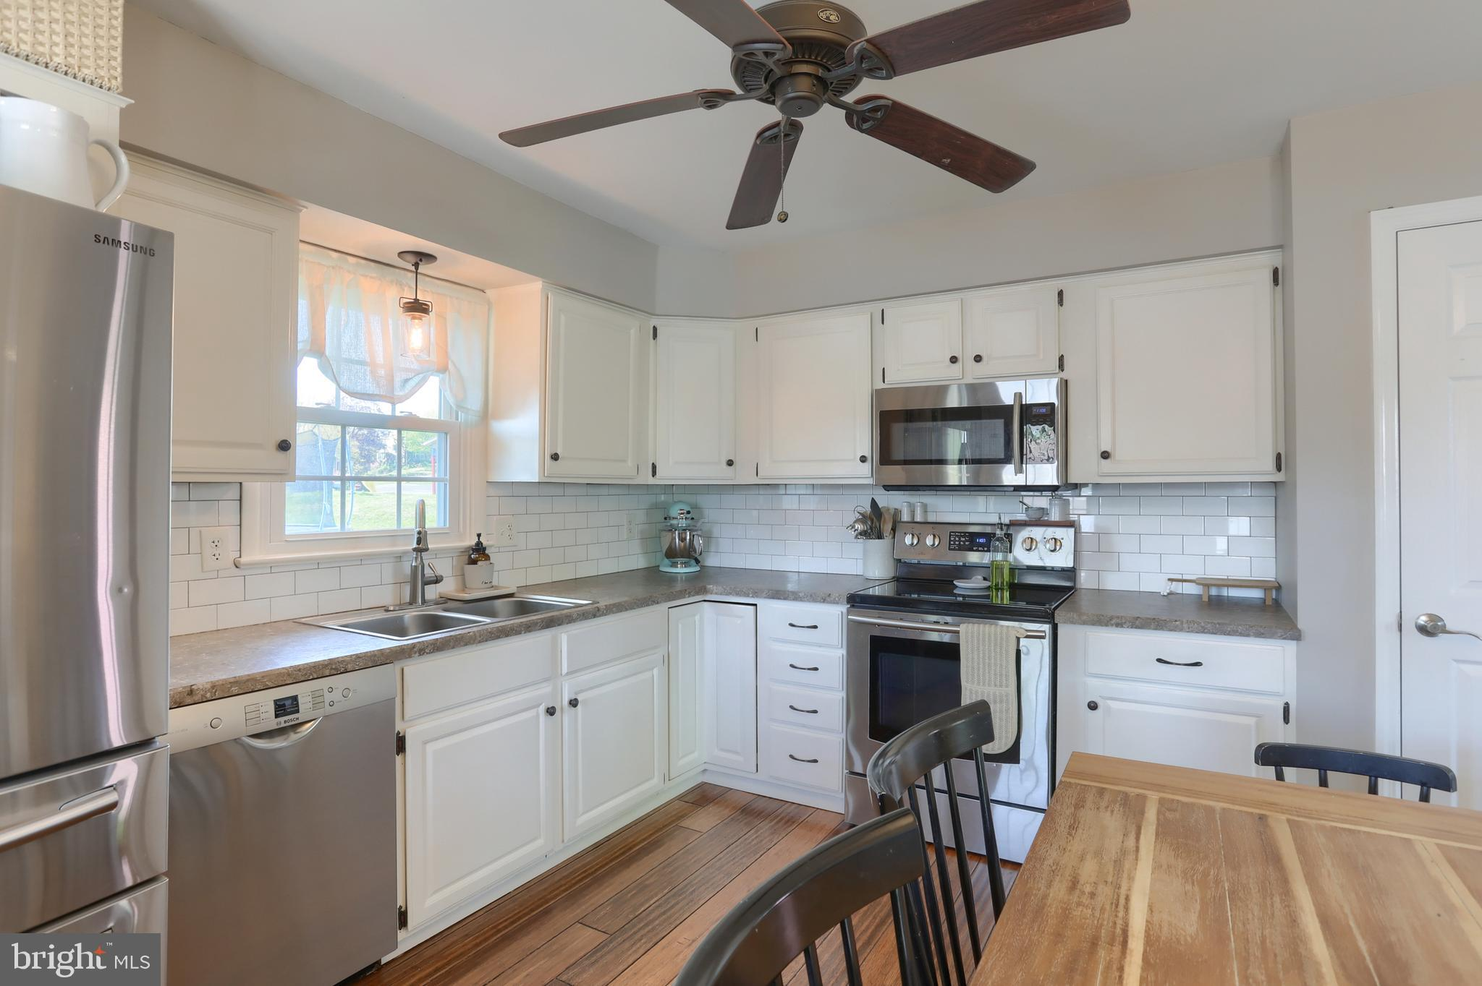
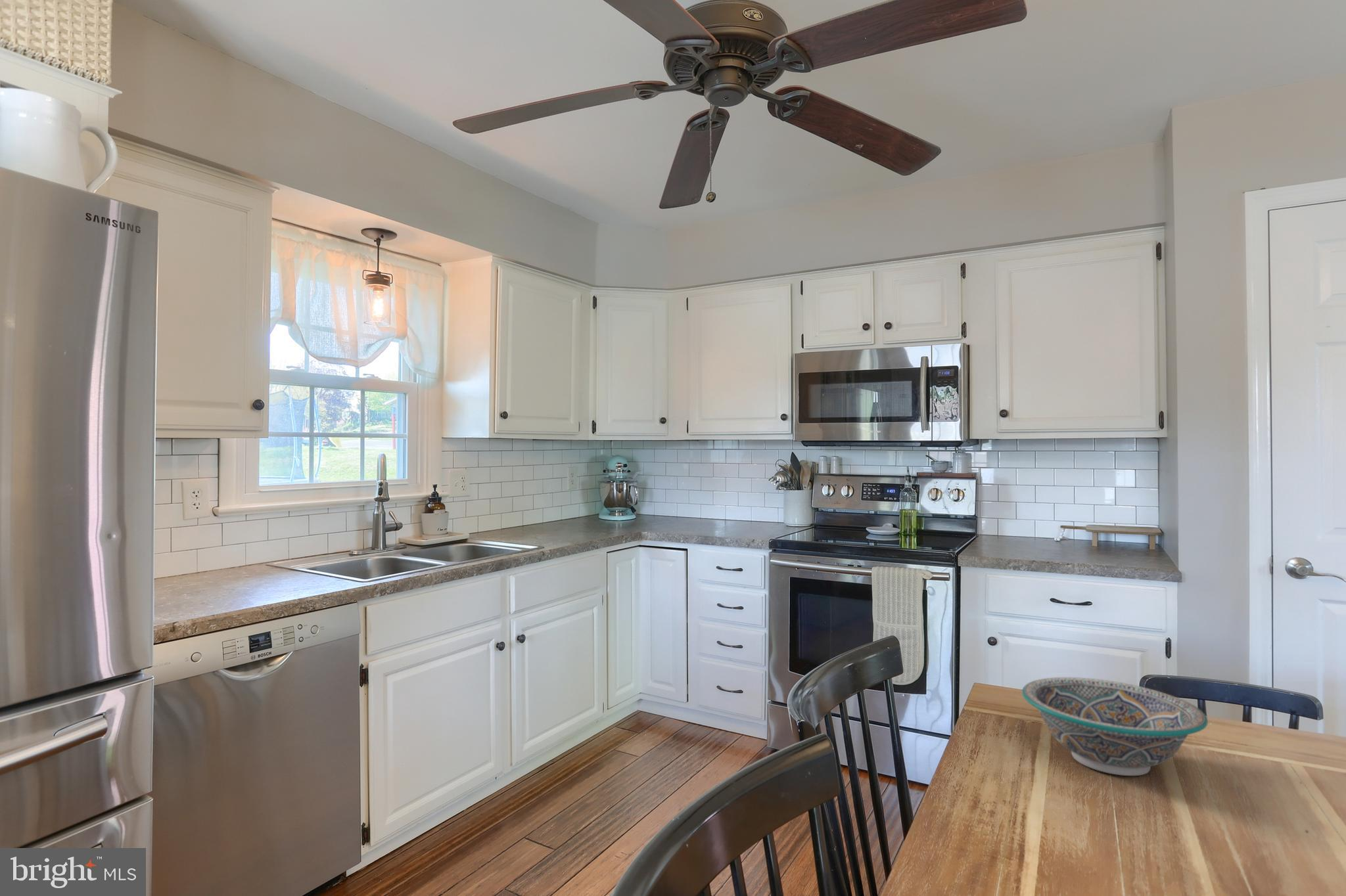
+ bowl [1021,677,1209,776]
